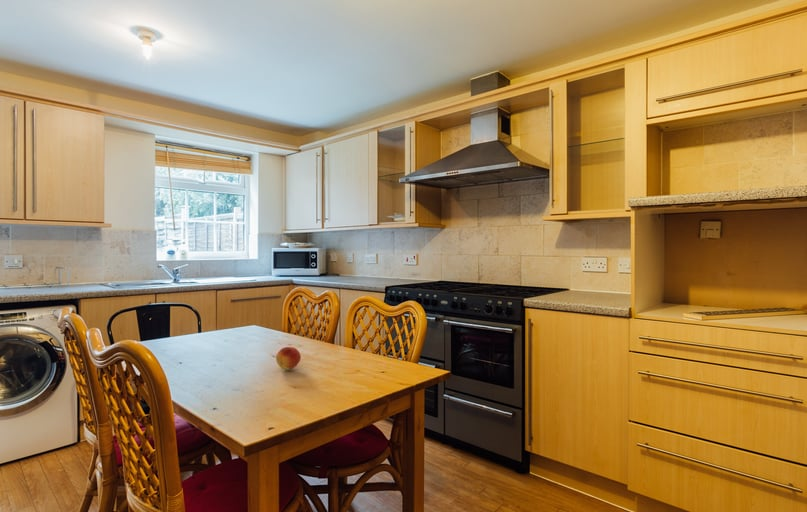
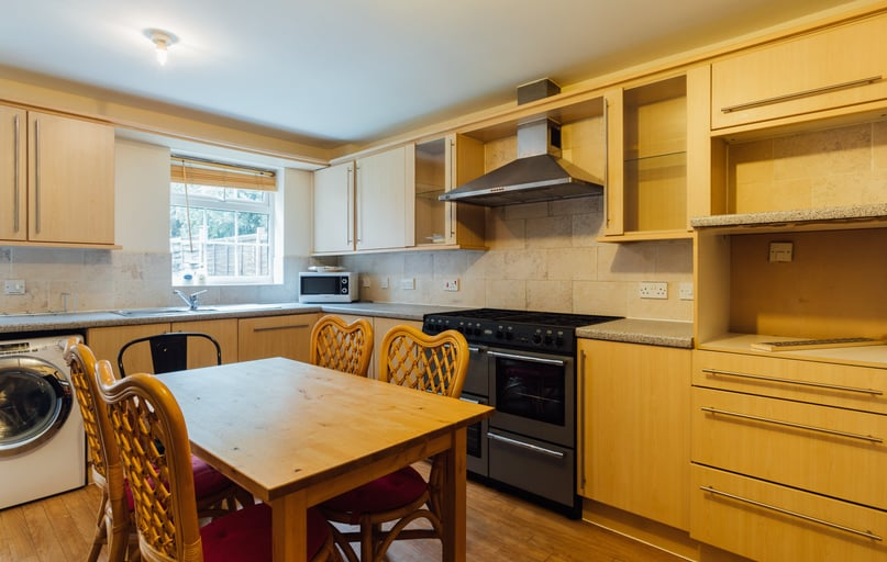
- fruit [275,346,302,371]
